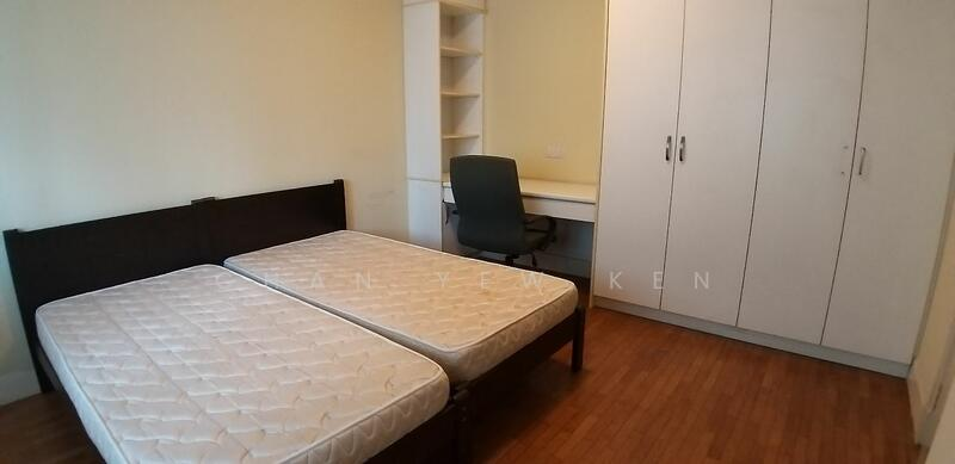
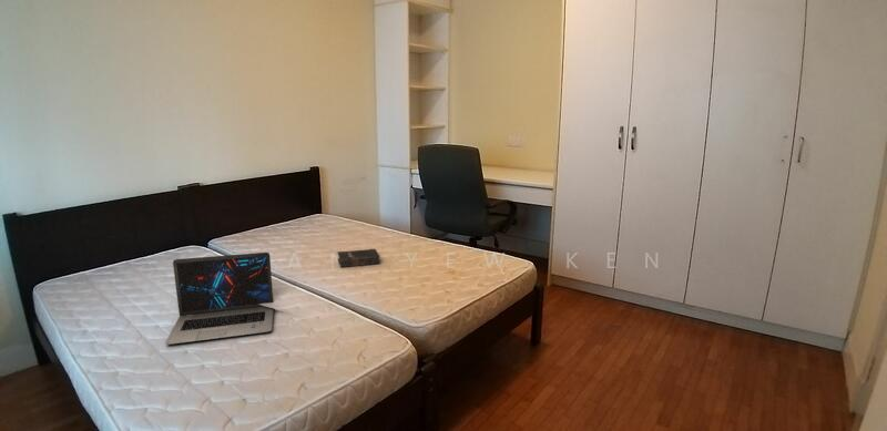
+ laptop [164,252,275,346]
+ hardback book [336,247,381,268]
